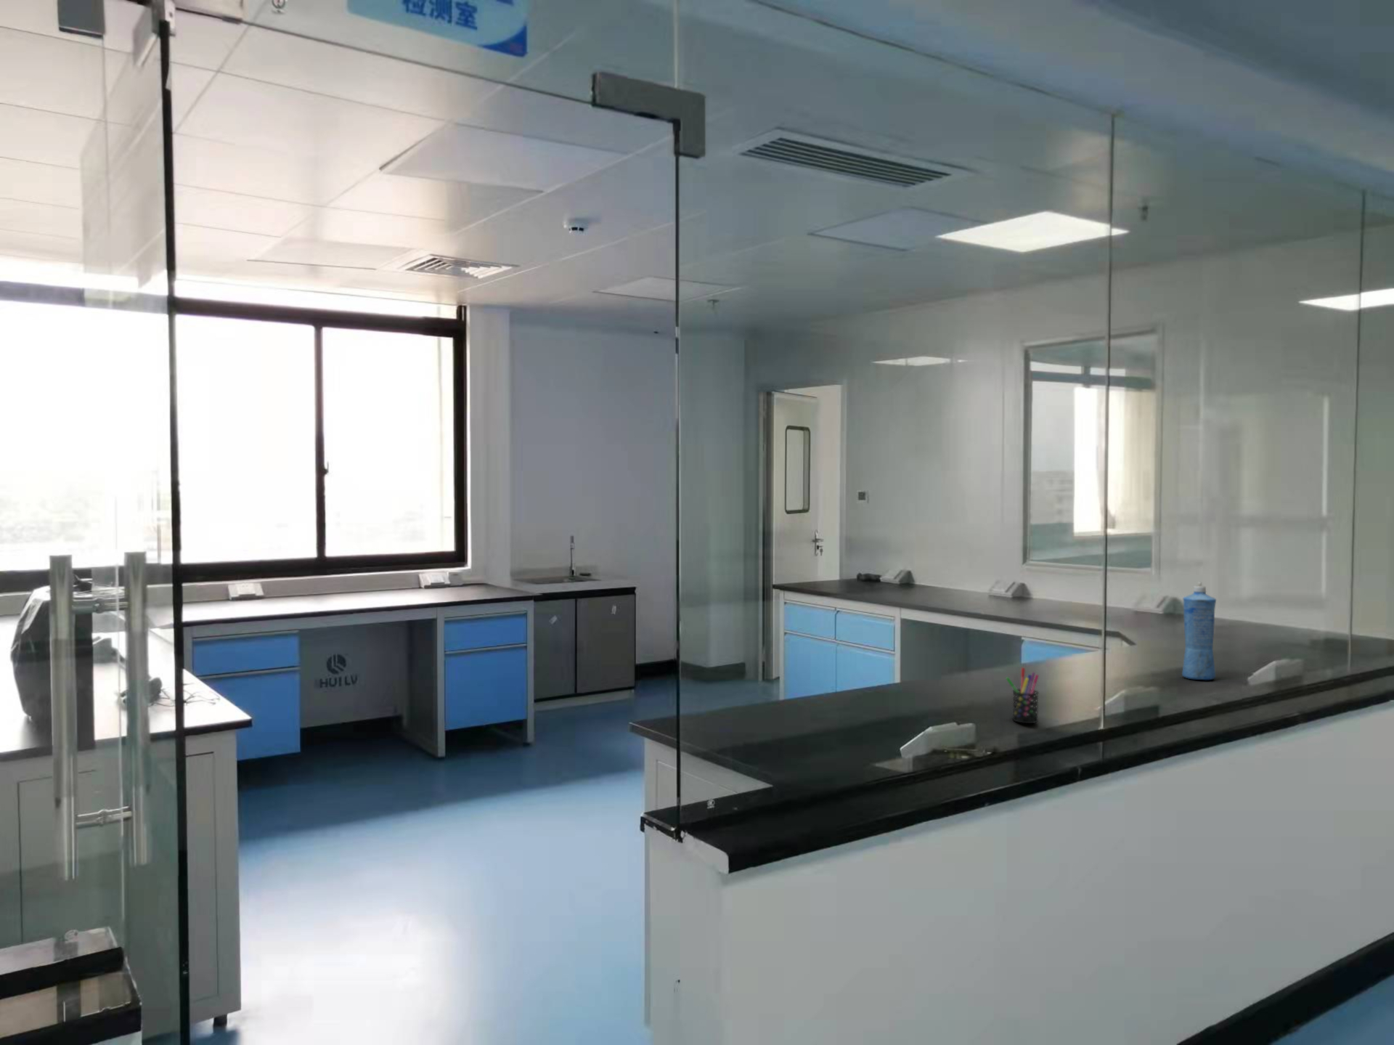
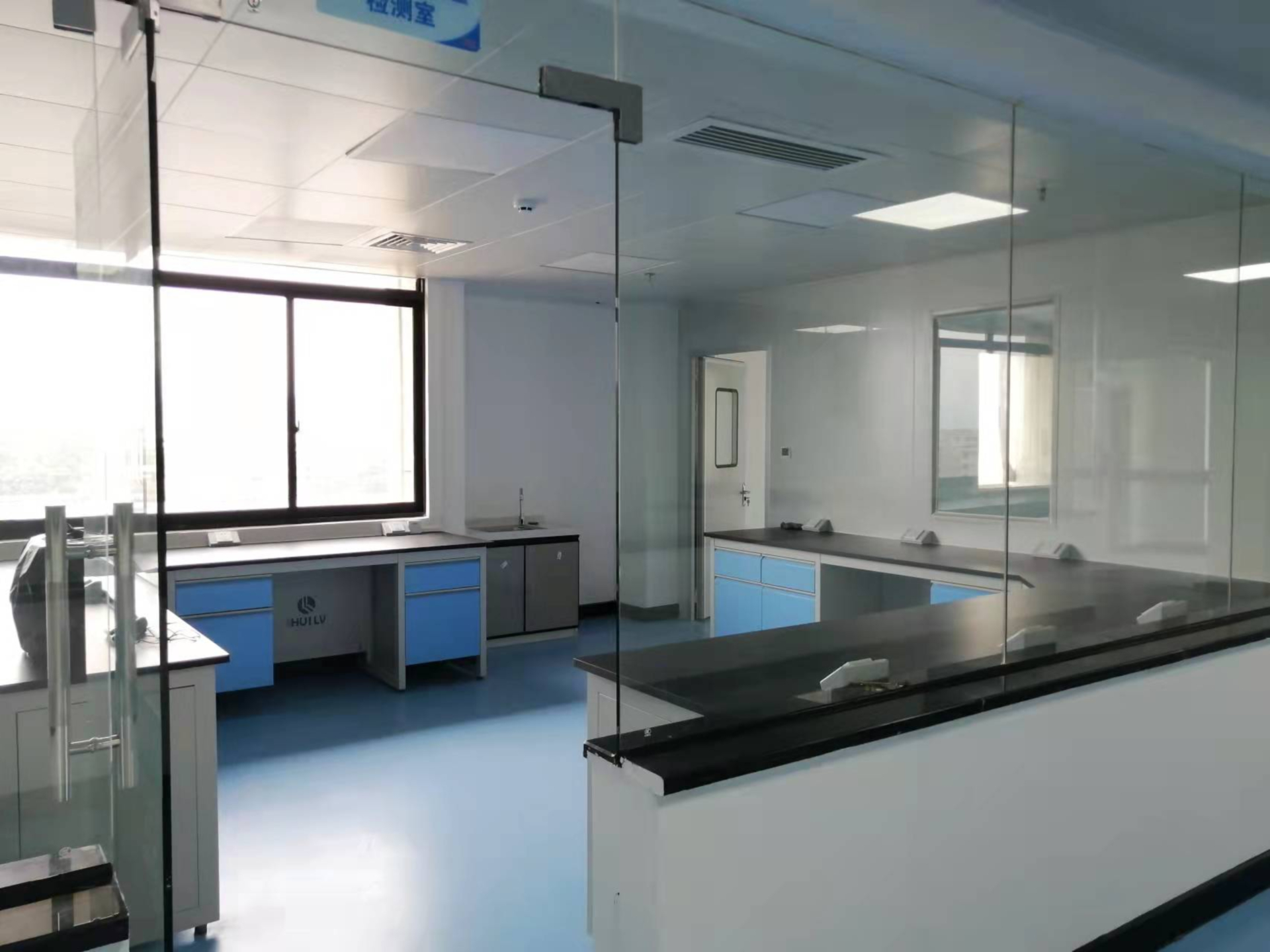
- pen holder [1004,667,1039,724]
- squeeze bottle [1181,581,1217,681]
